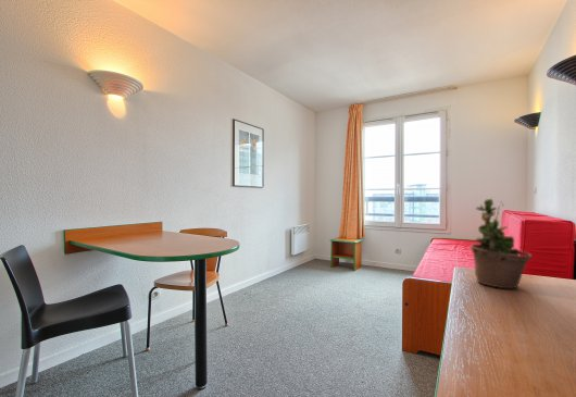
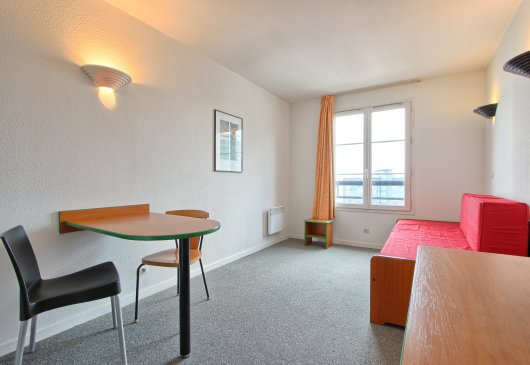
- potted plant [469,198,533,290]
